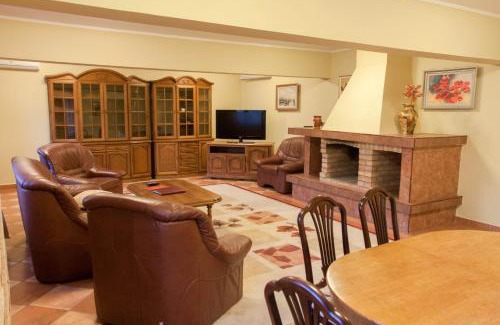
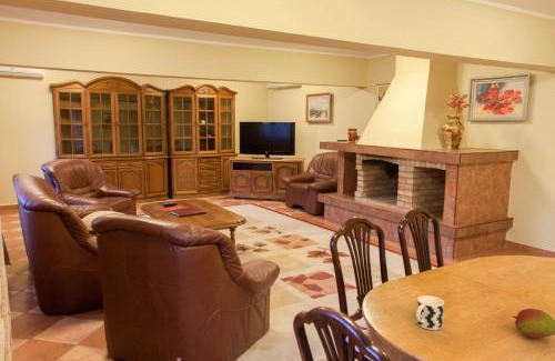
+ fruit [511,308,555,339]
+ cup [415,294,445,331]
